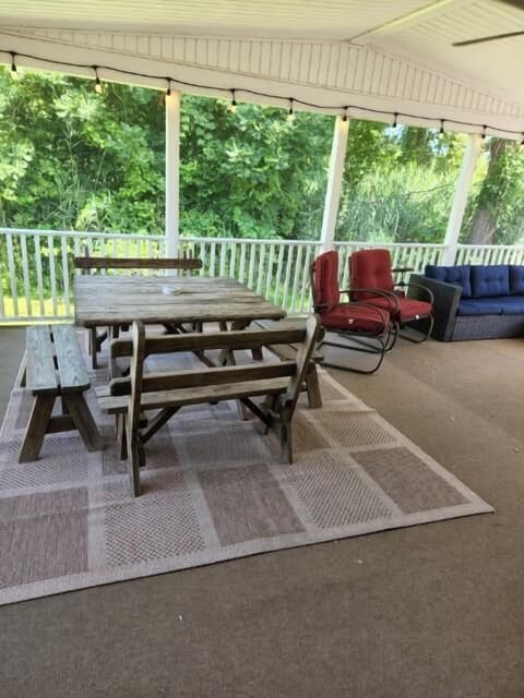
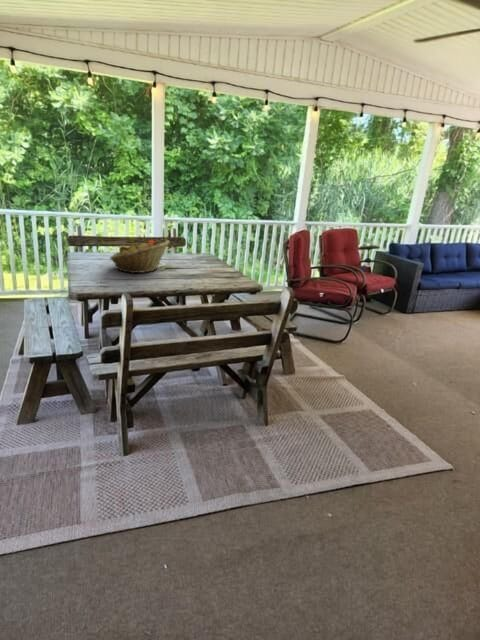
+ fruit basket [109,238,170,274]
